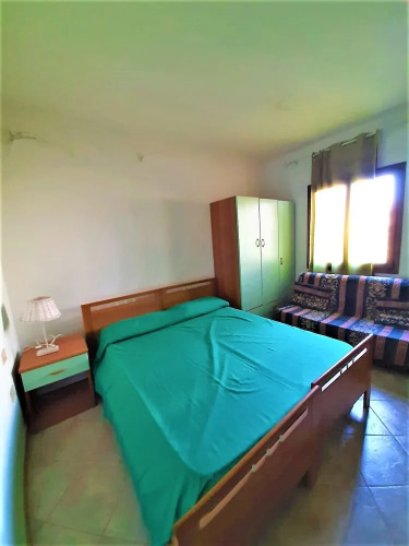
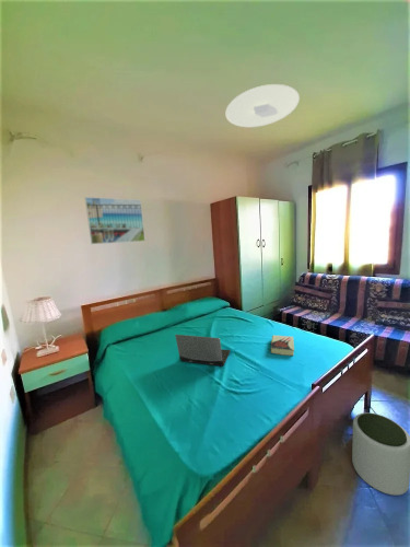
+ ceiling light [224,83,301,128]
+ laptop computer [174,334,231,368]
+ book [270,334,295,357]
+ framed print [84,196,147,245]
+ plant pot [351,411,410,497]
